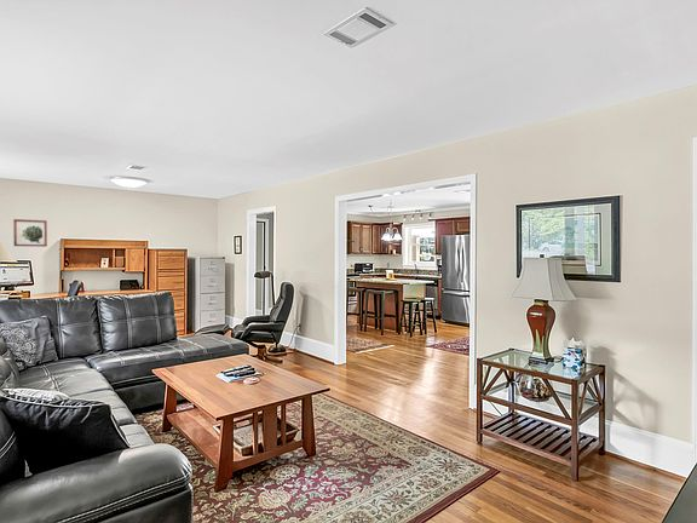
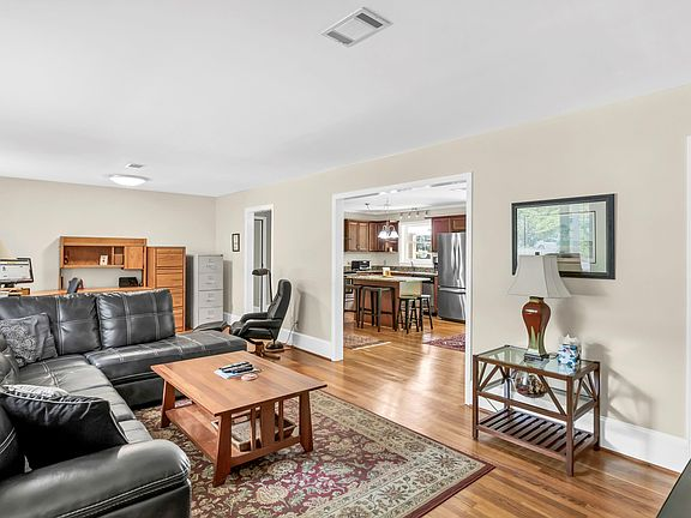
- wall art [12,218,48,248]
